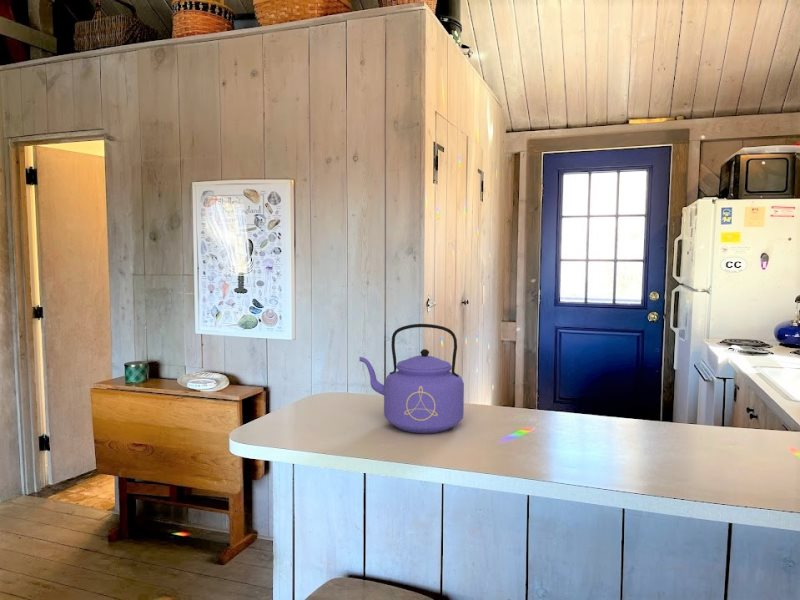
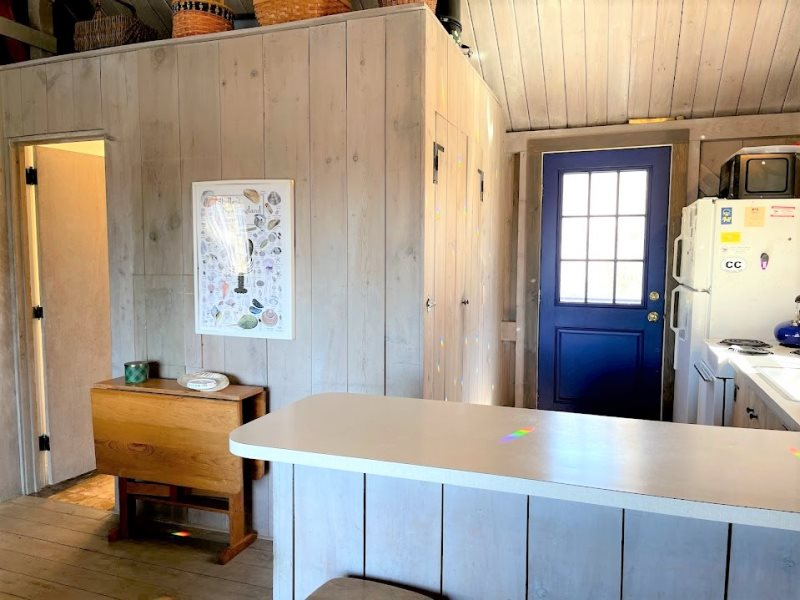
- kettle [358,323,465,434]
